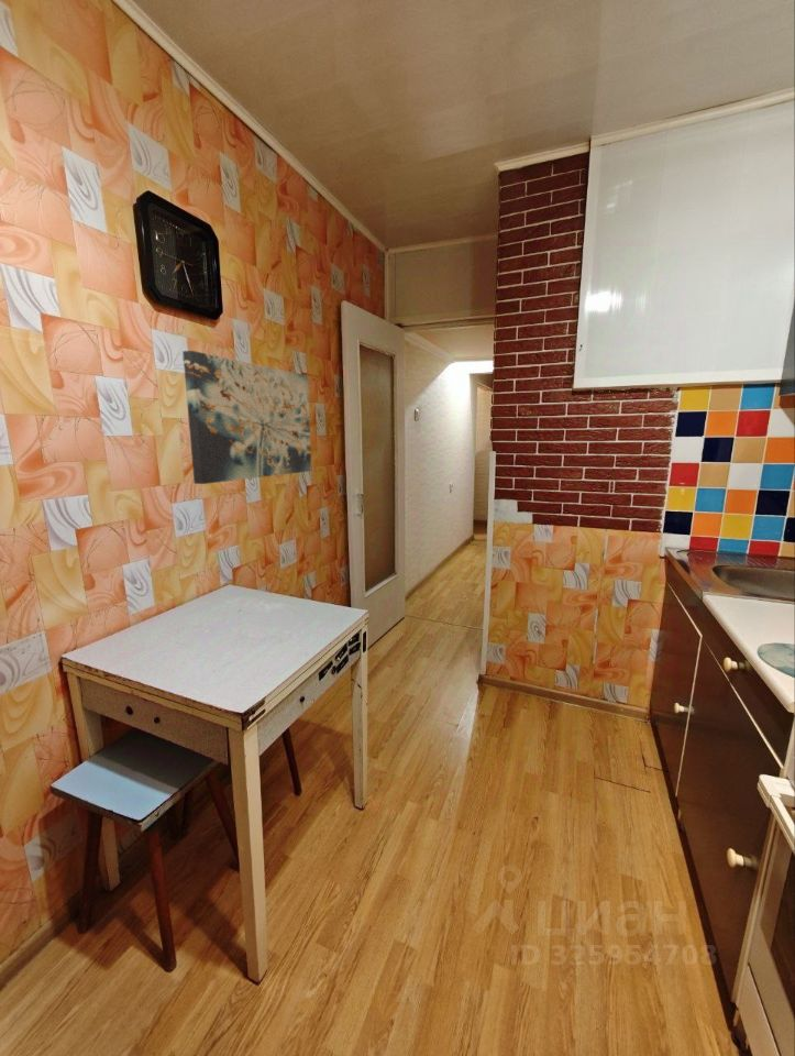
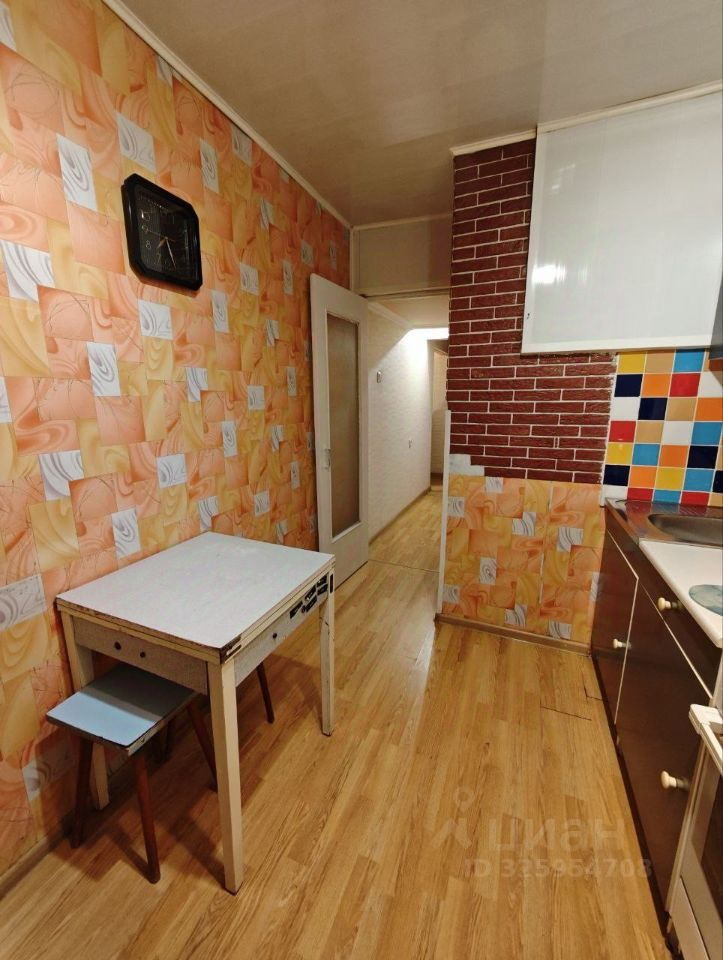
- wall art [181,350,312,485]
